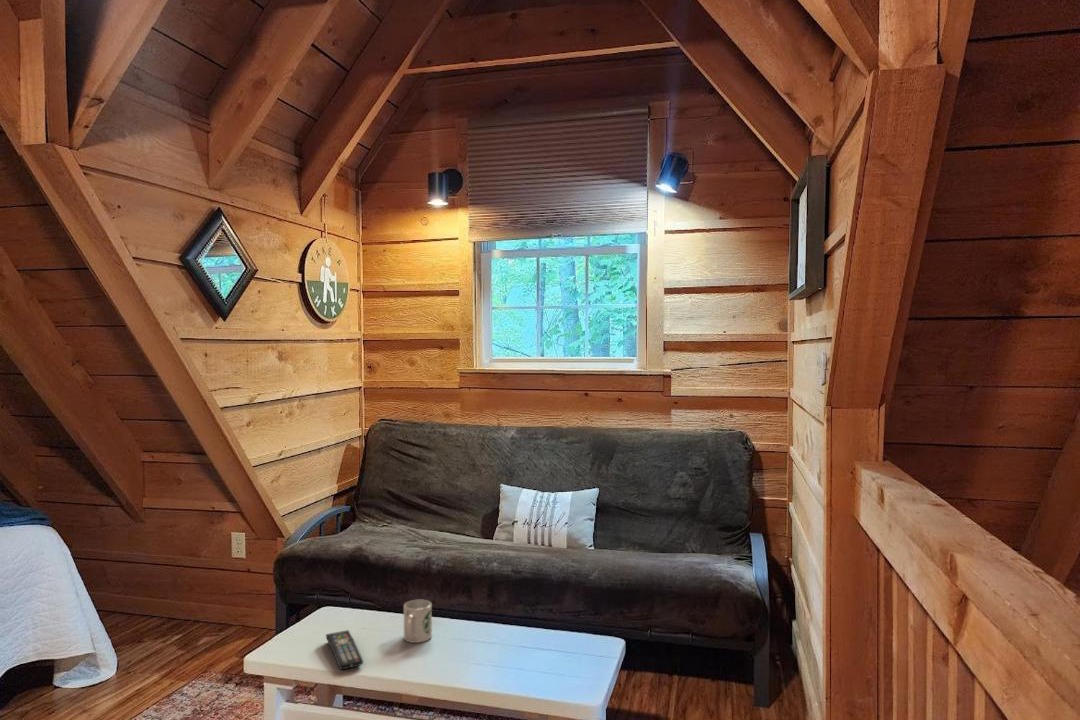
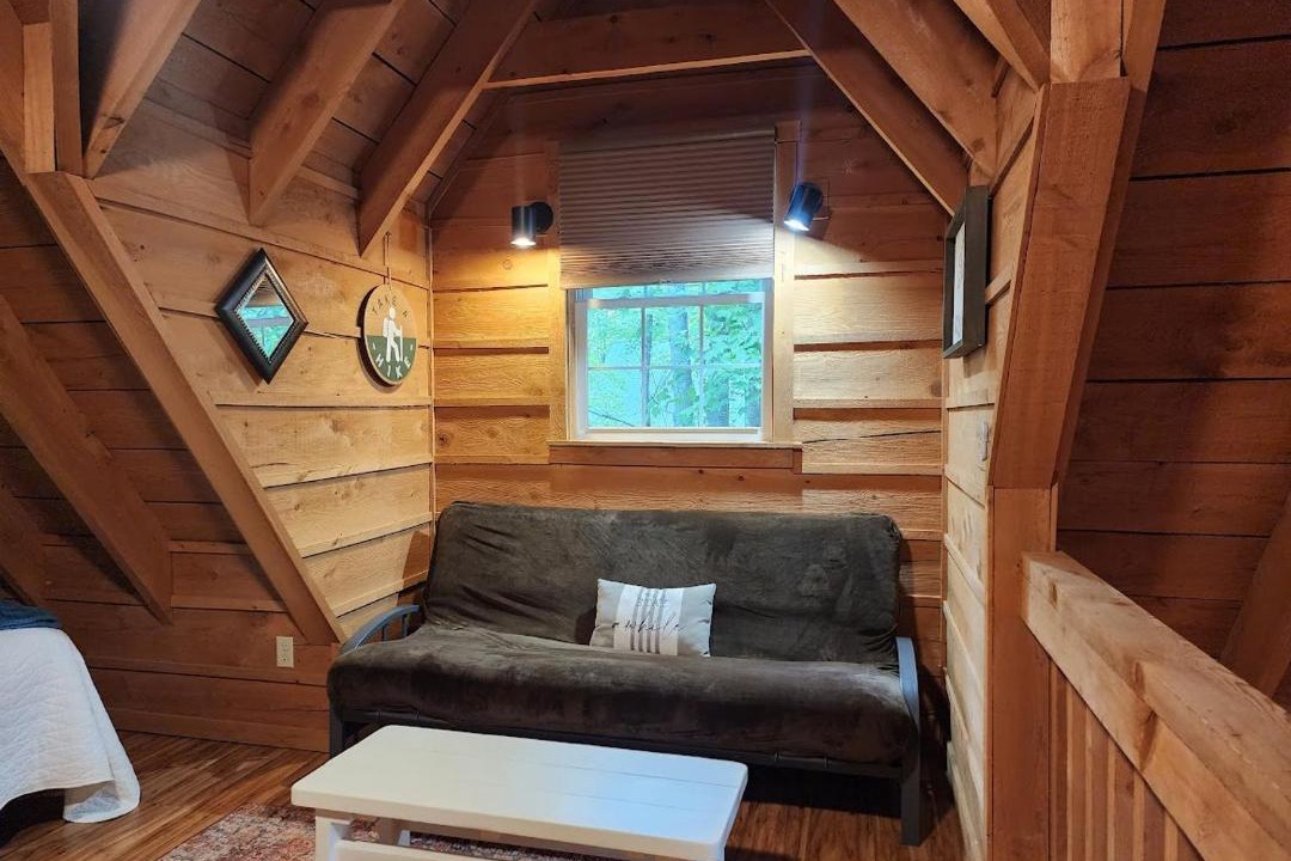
- mug [403,599,433,644]
- remote control [325,629,364,670]
